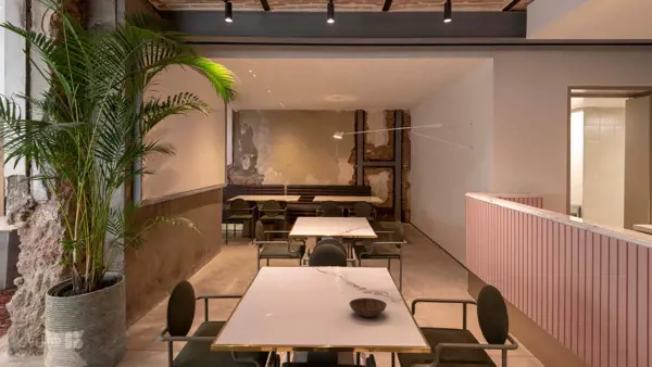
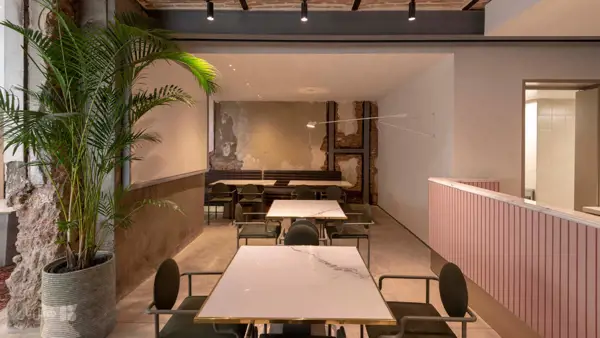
- bowl [348,296,388,318]
